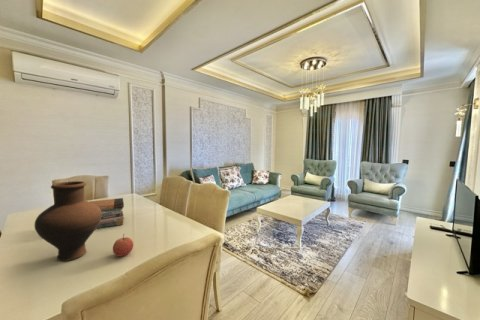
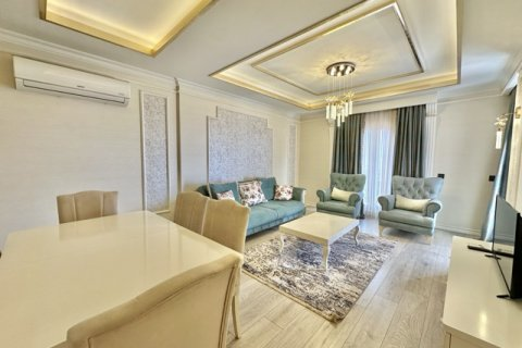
- vase [34,180,102,262]
- book stack [89,197,125,229]
- apple [112,234,134,258]
